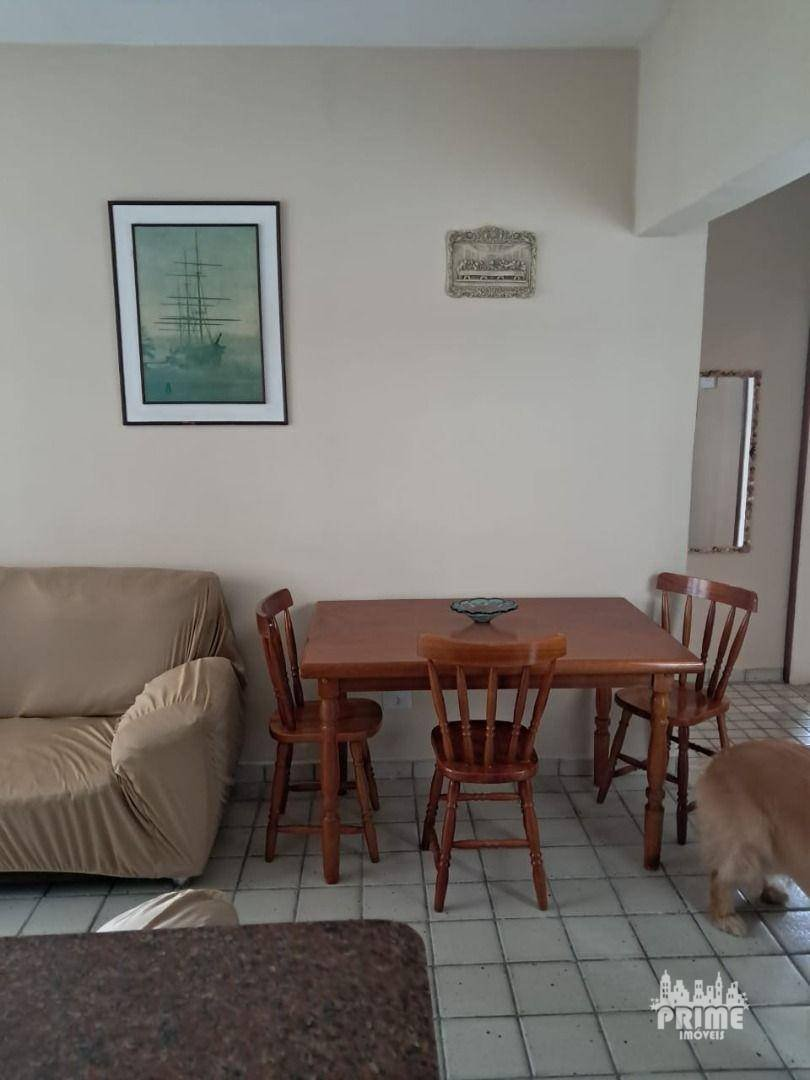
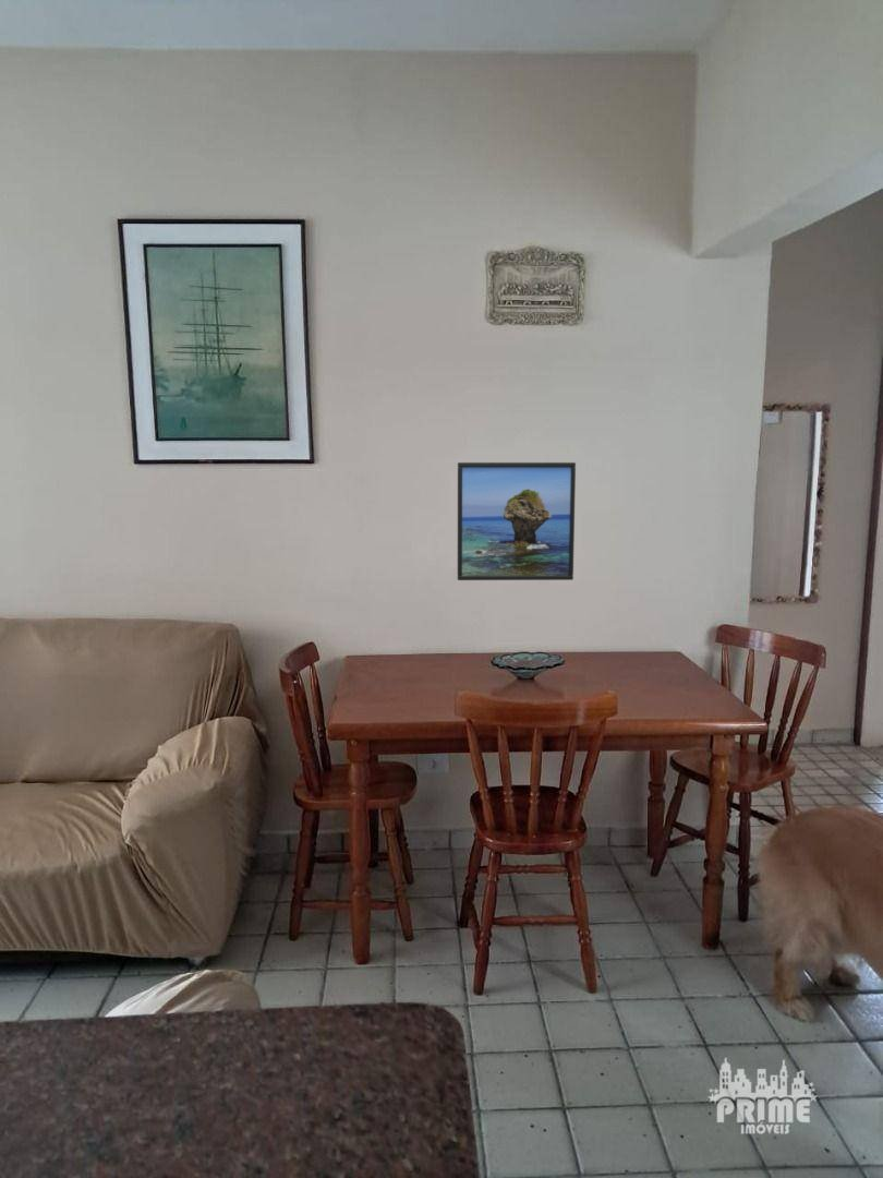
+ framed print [457,461,577,581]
